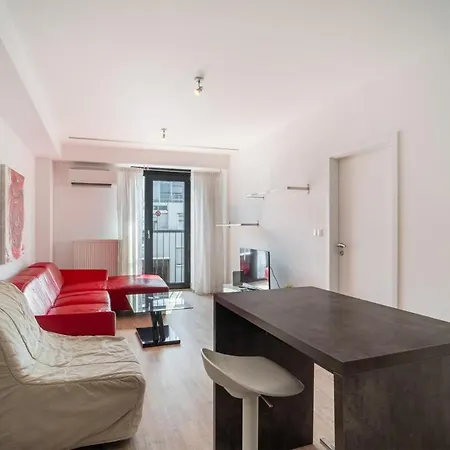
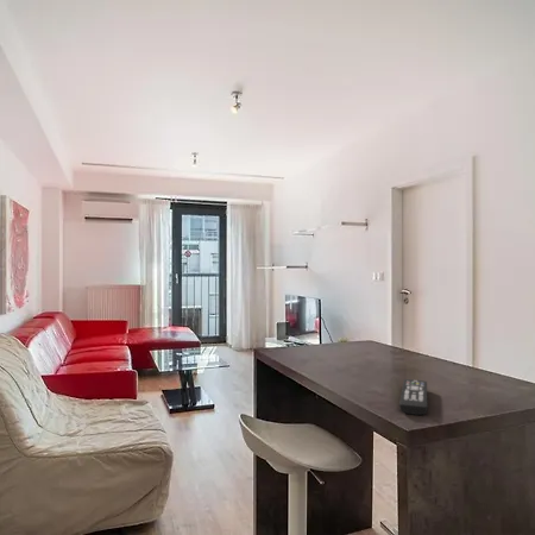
+ remote control [398,378,429,416]
